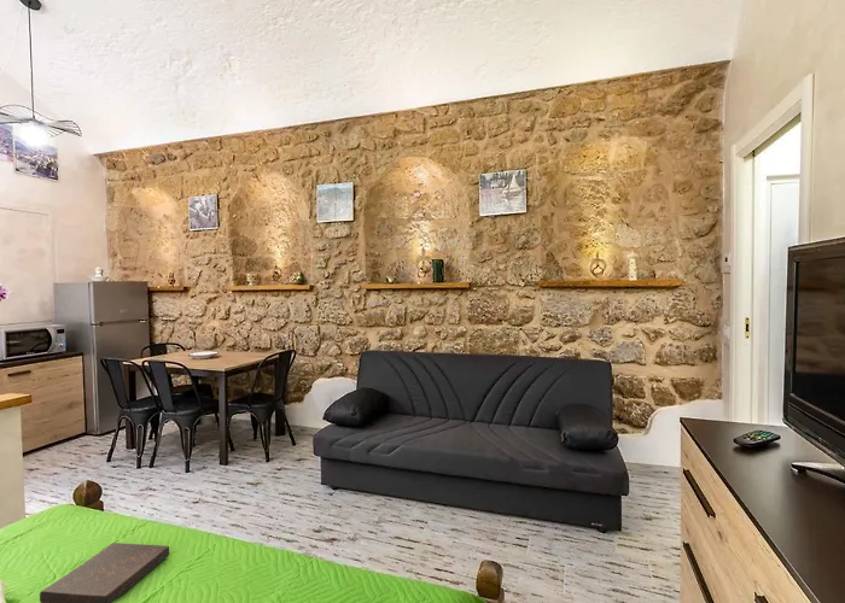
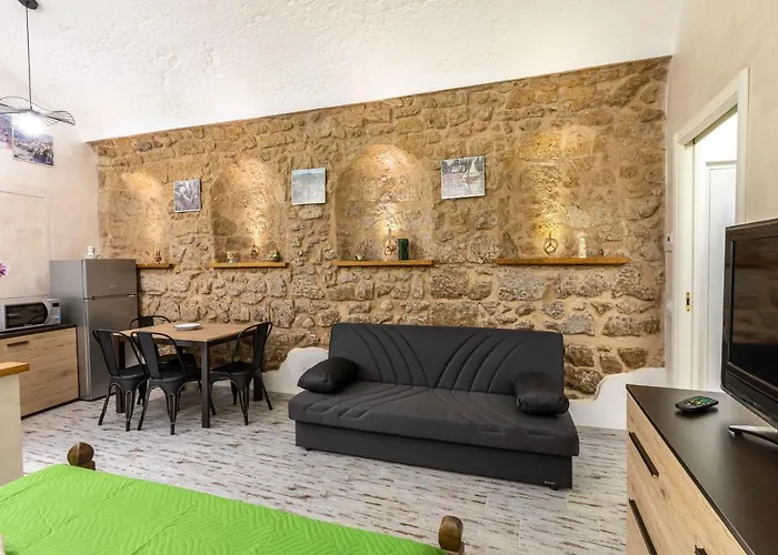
- book [39,541,170,603]
